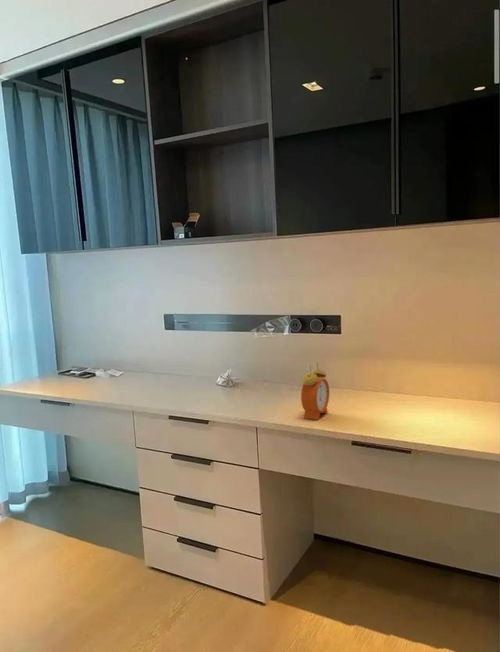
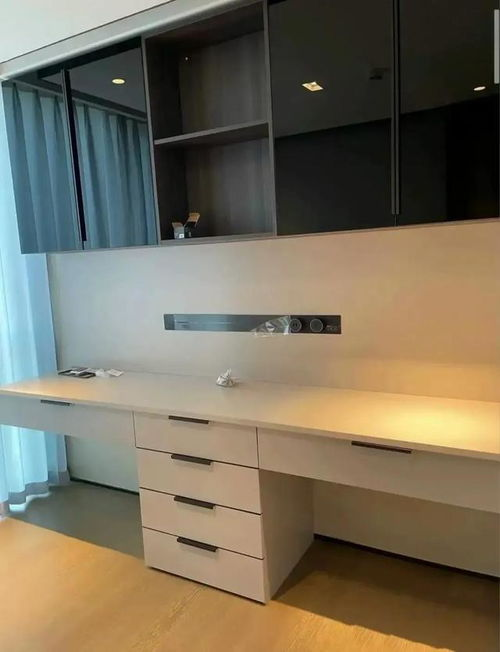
- alarm clock [300,361,330,421]
